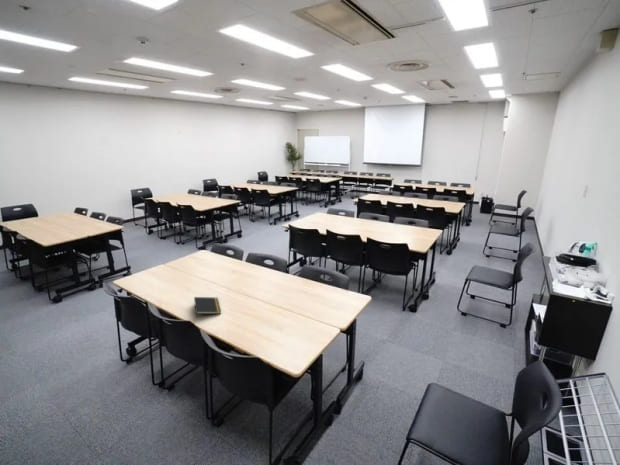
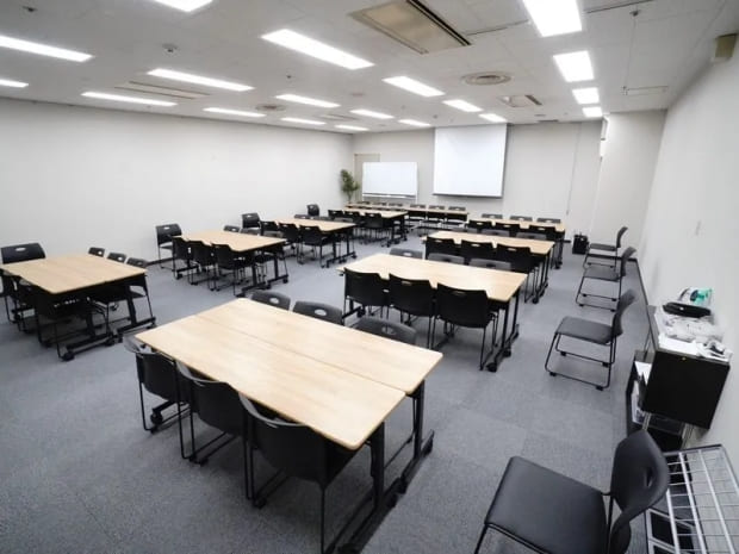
- notepad [193,296,222,319]
